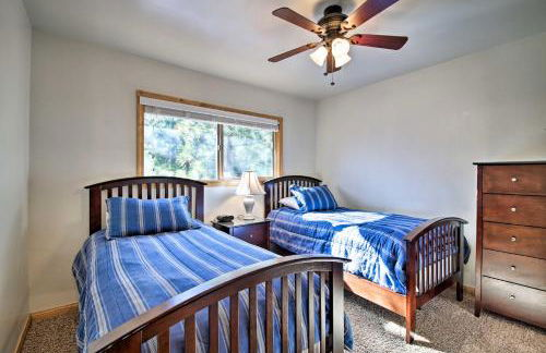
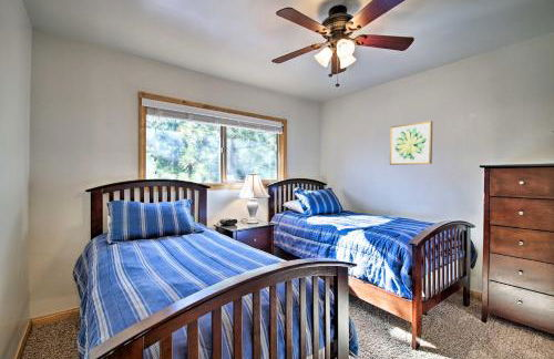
+ wall art [389,120,433,166]
